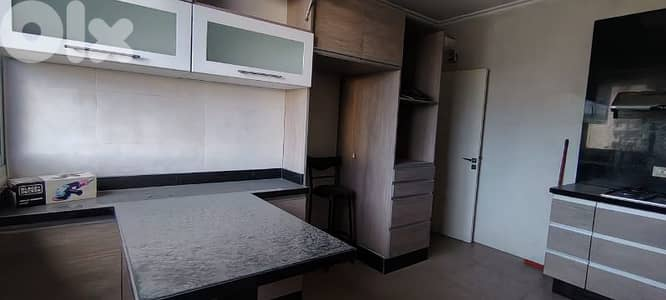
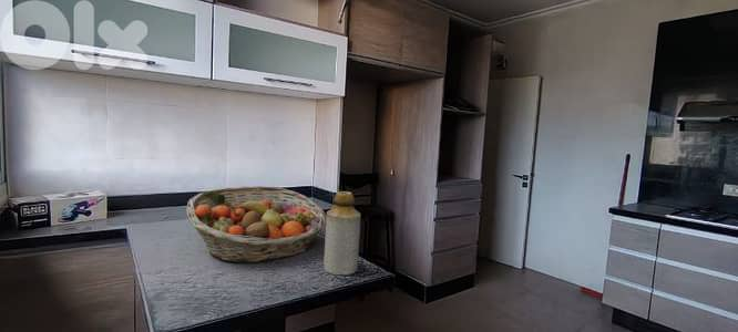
+ bottle [322,190,361,276]
+ fruit basket [186,185,327,264]
